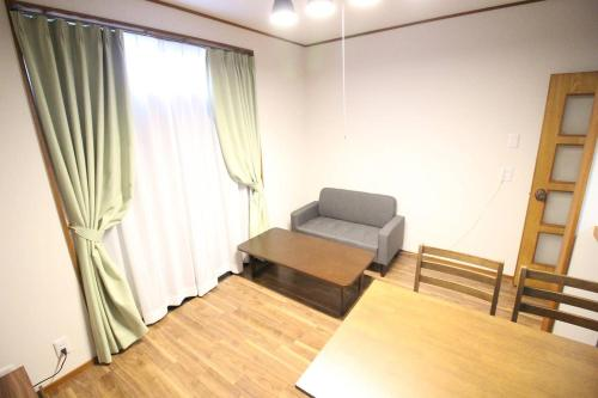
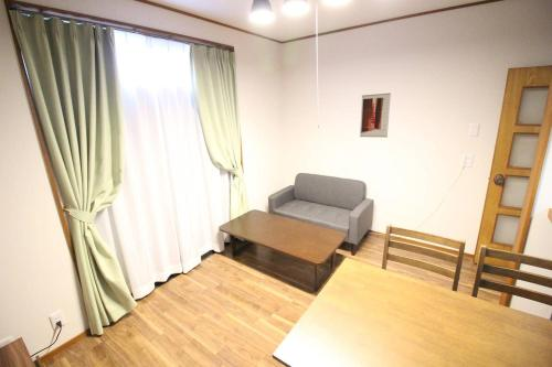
+ wall art [359,91,392,138]
